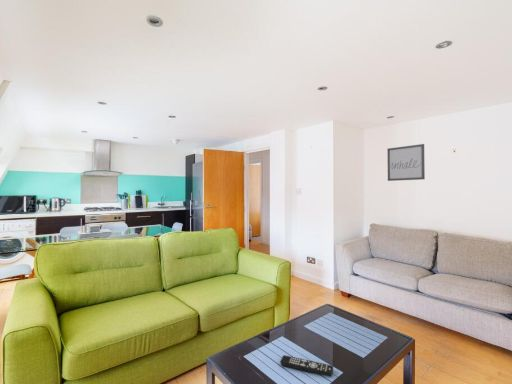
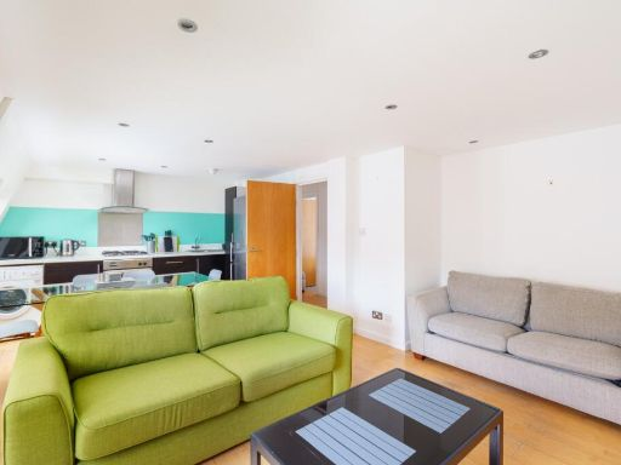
- wall art [387,143,426,182]
- remote control [279,354,334,378]
